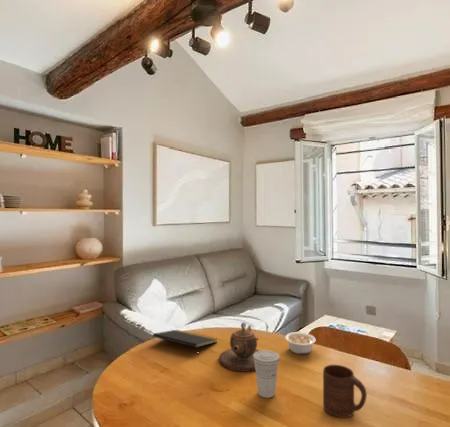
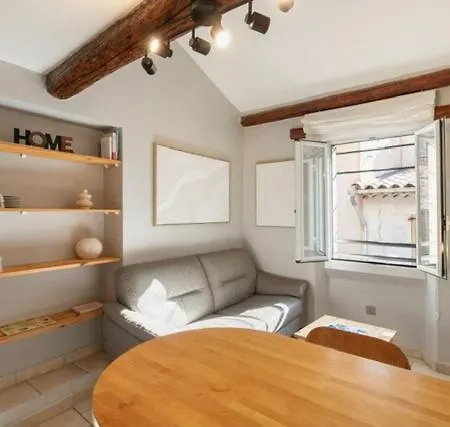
- teapot [218,322,261,372]
- notepad [152,329,218,357]
- cup [253,349,281,399]
- legume [284,331,317,355]
- cup [322,364,368,418]
